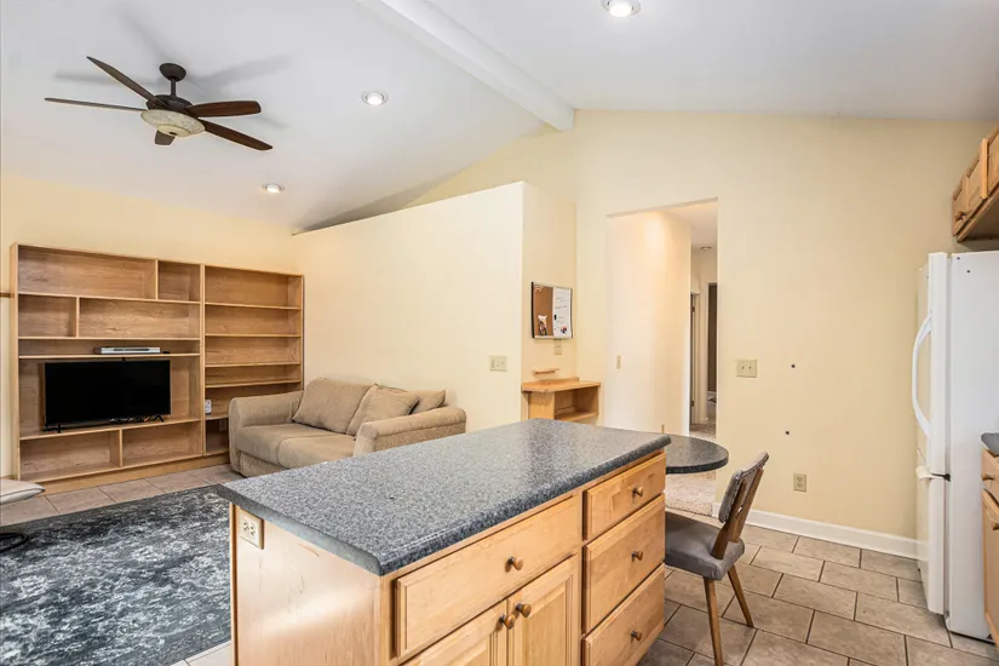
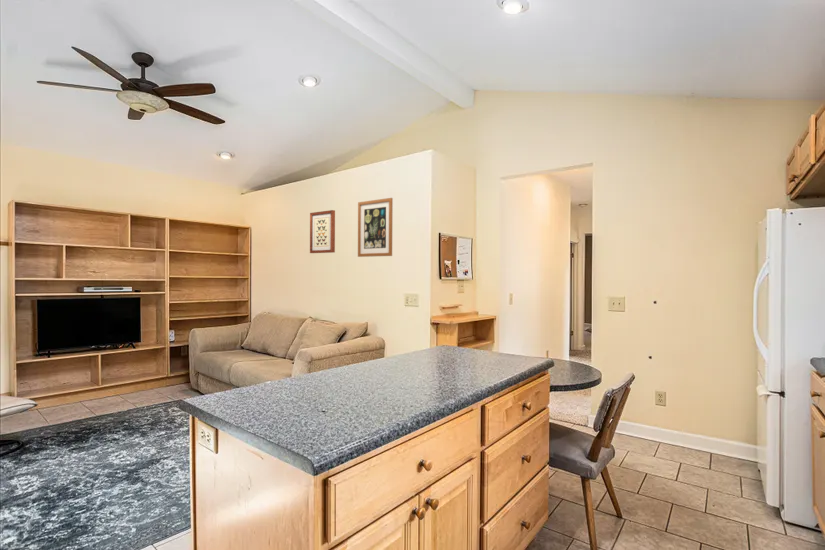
+ wall art [309,209,336,254]
+ wall art [357,197,394,258]
